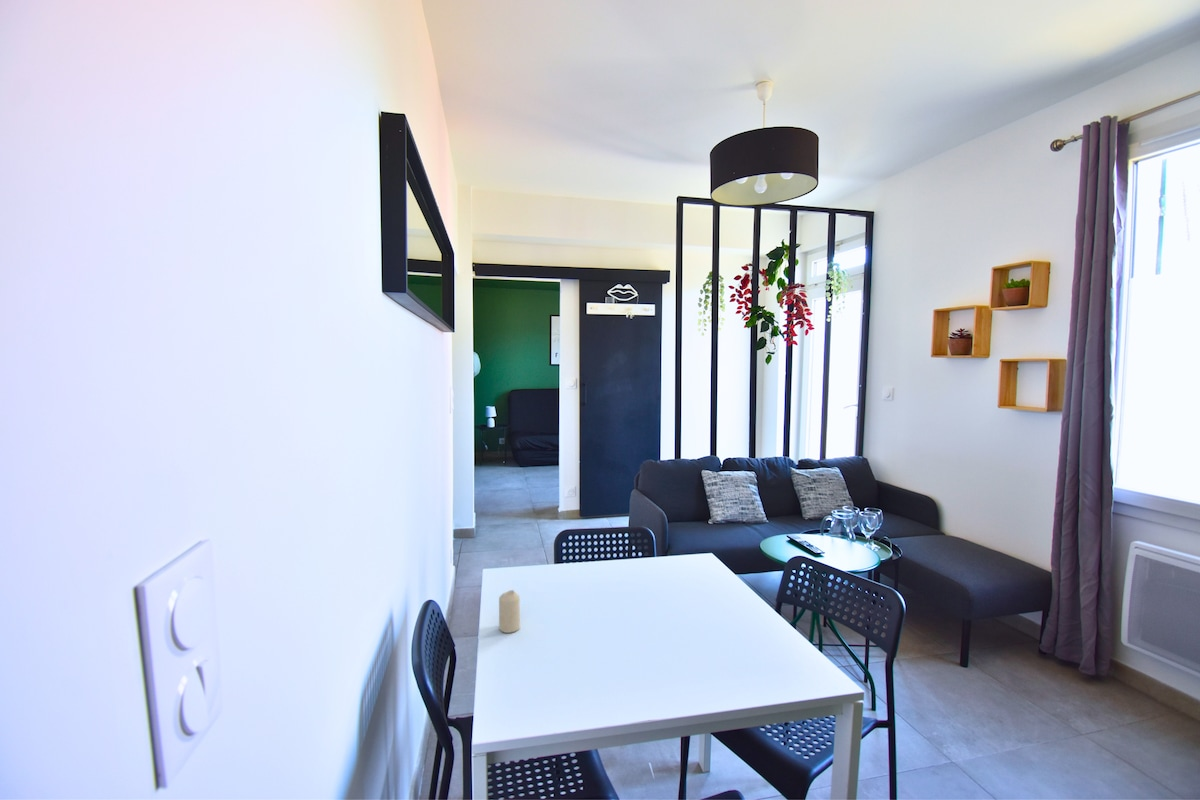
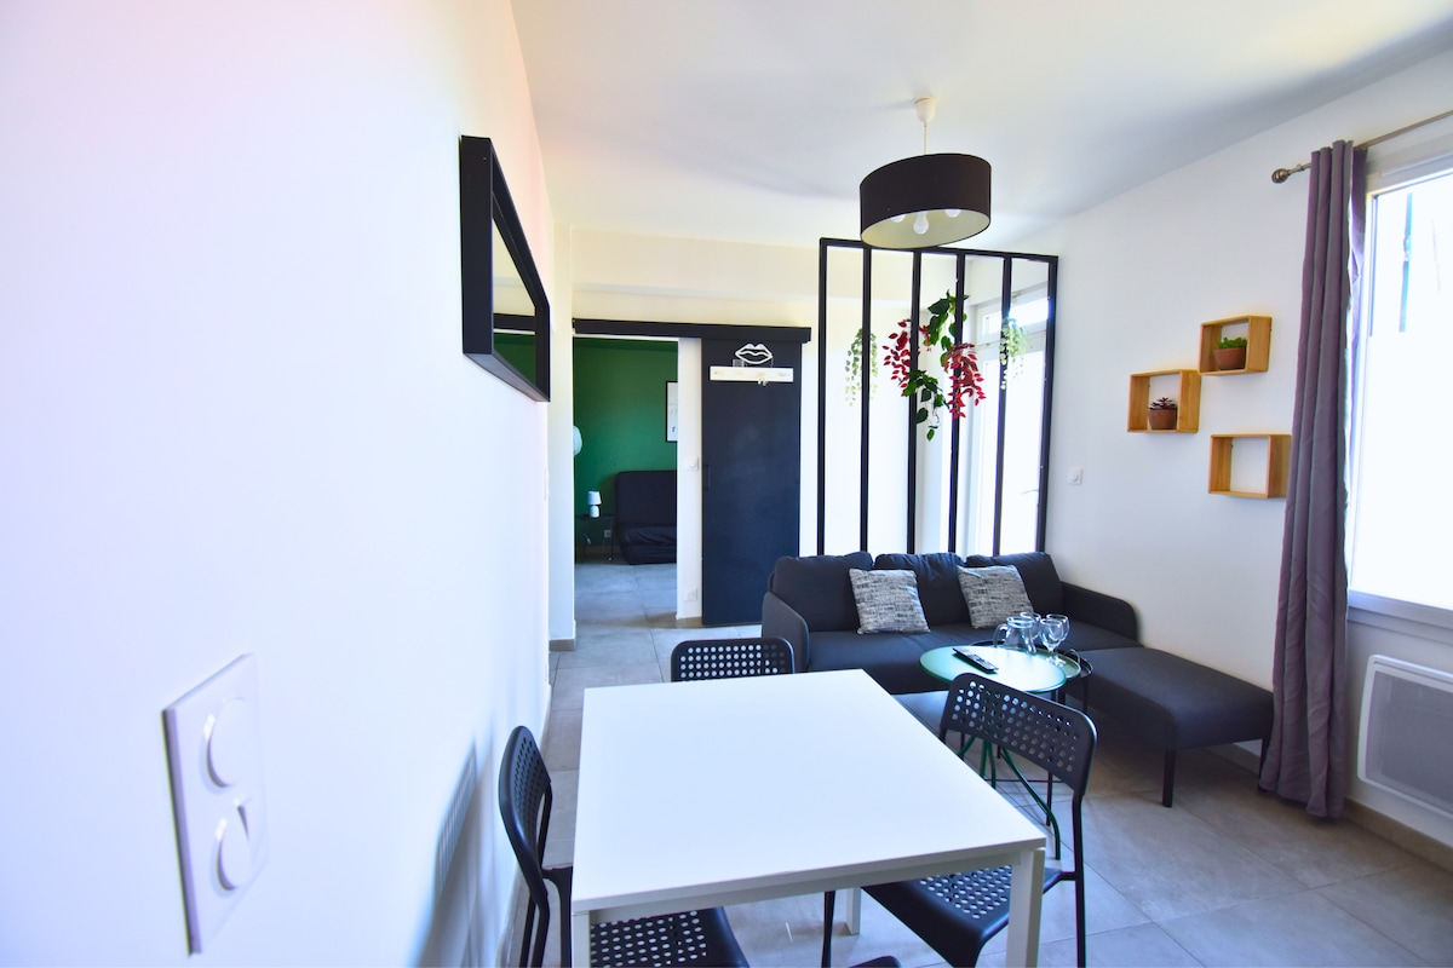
- candle [498,589,521,634]
